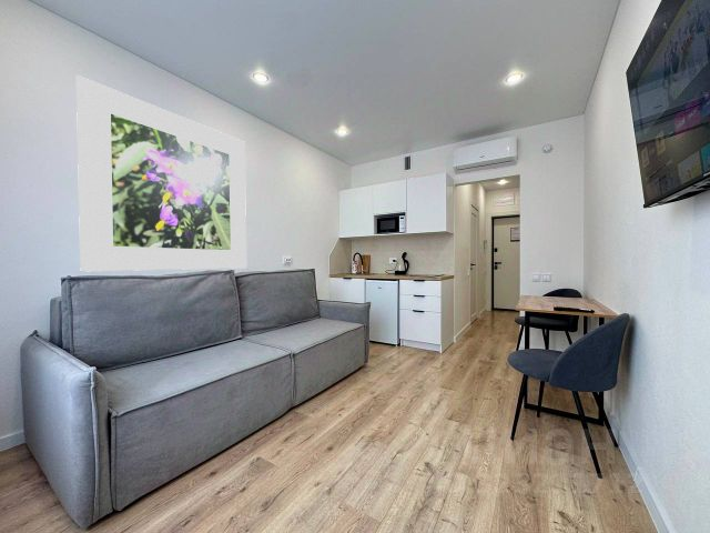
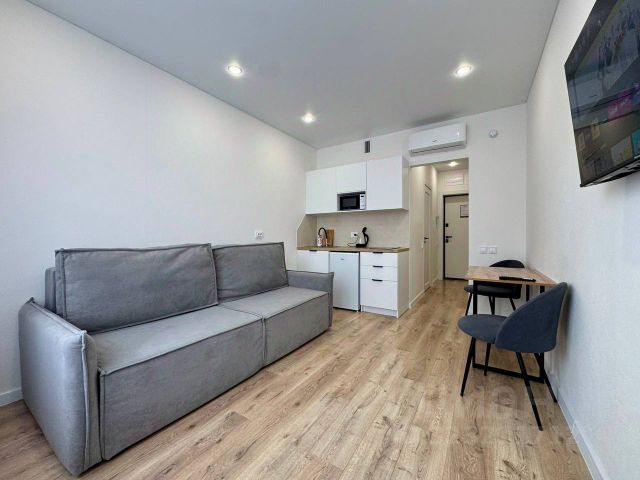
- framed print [75,74,247,273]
